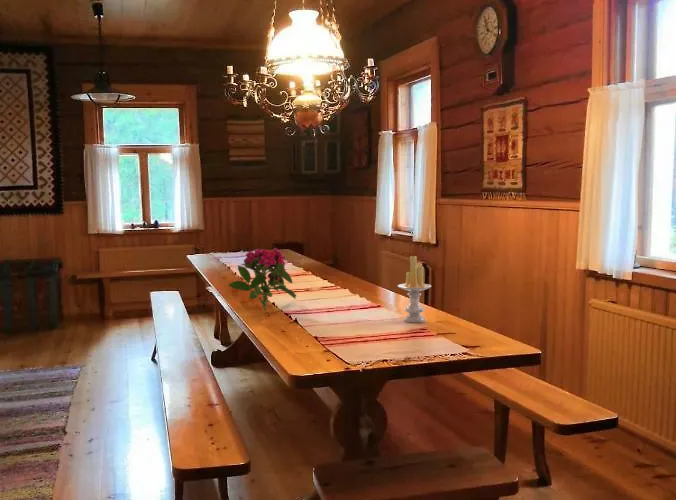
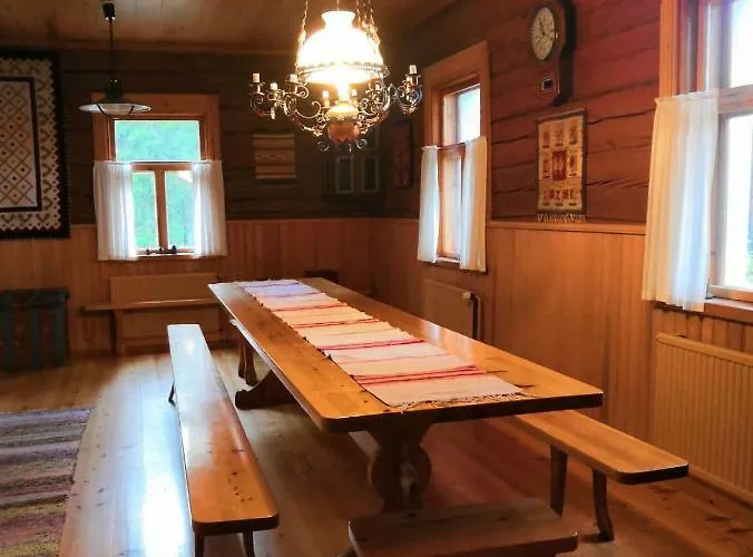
- flower [228,247,297,312]
- candle [397,255,432,324]
